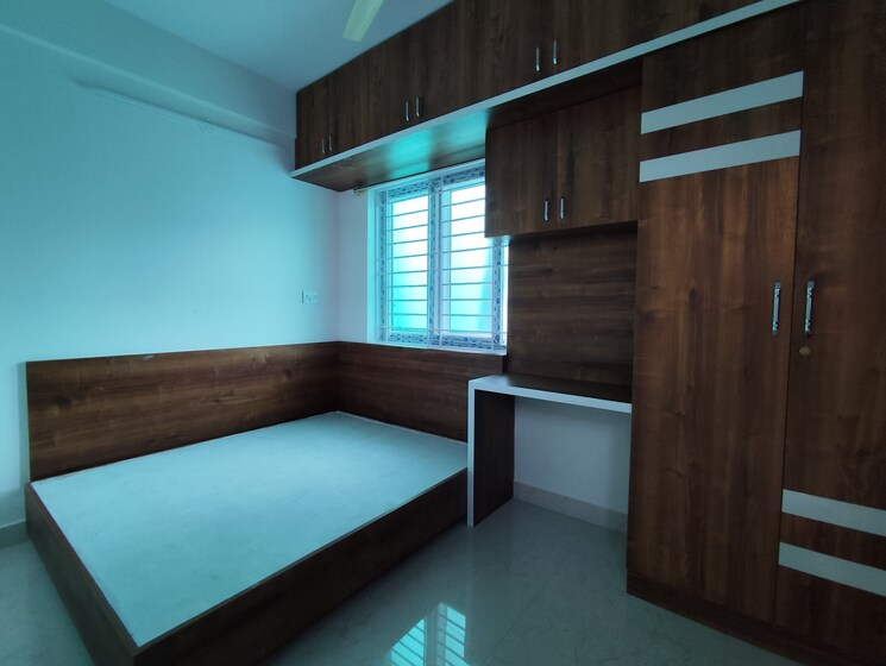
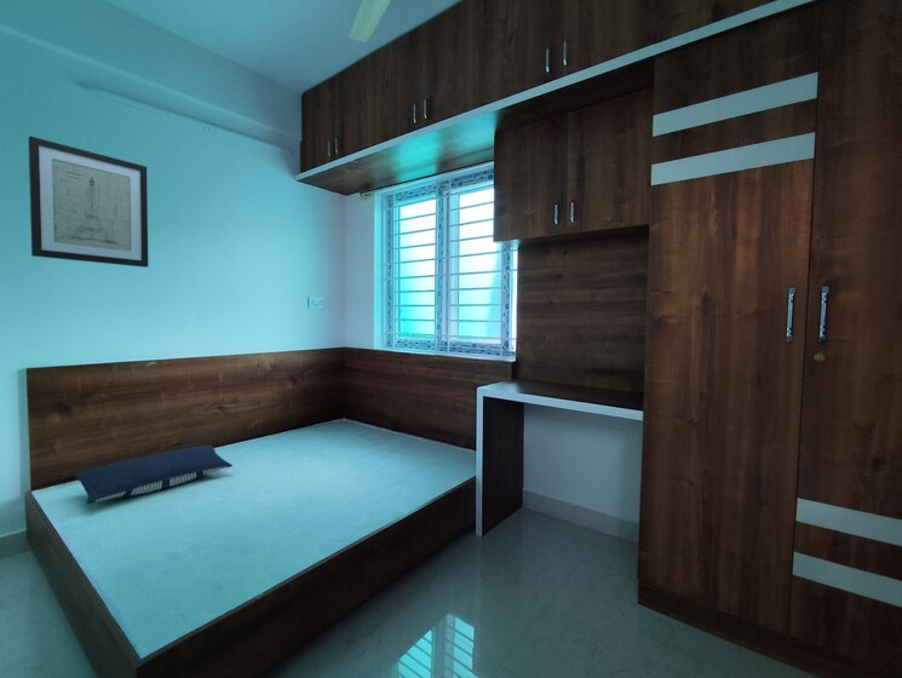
+ pillow [73,443,234,505]
+ wall art [27,136,149,269]
